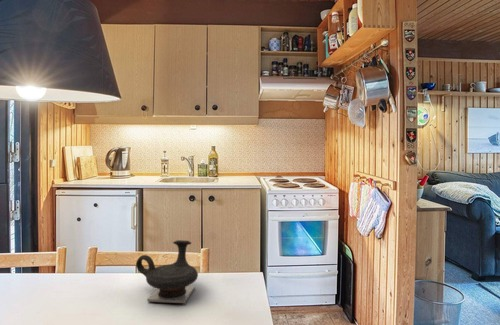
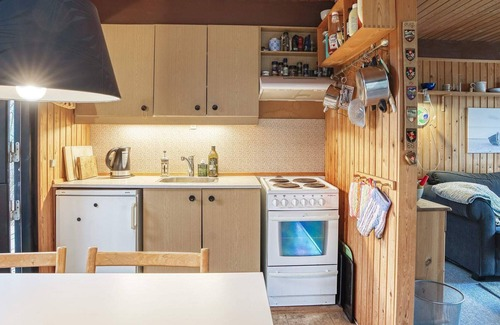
- teapot [135,239,199,304]
